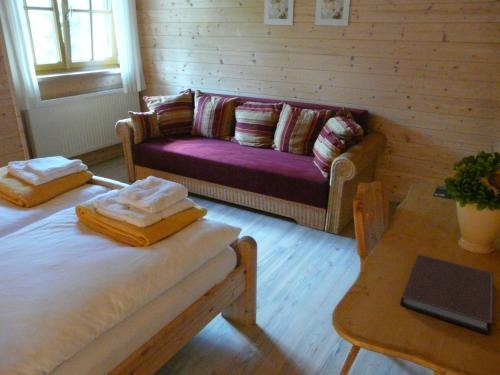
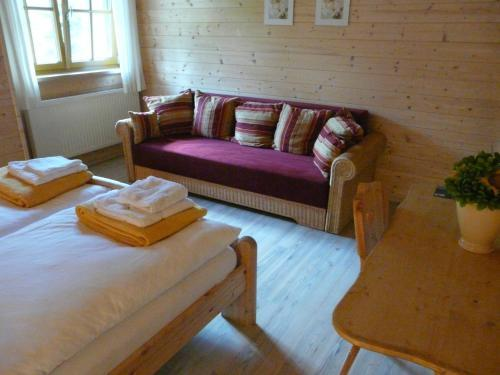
- notebook [400,254,495,335]
